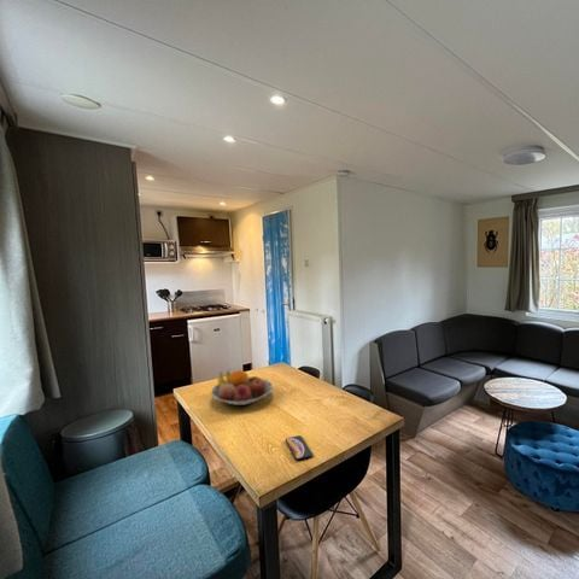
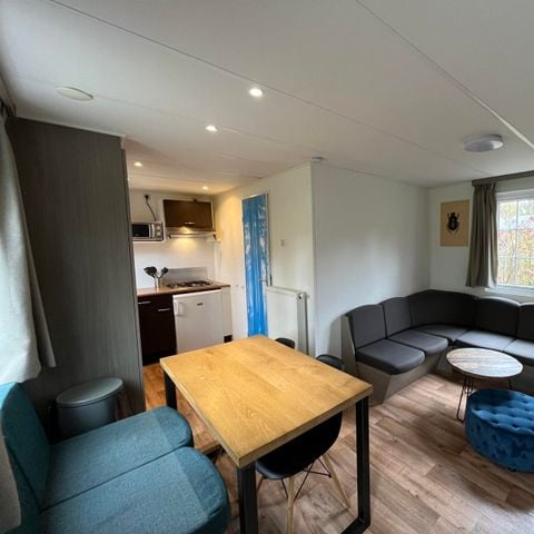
- smartphone [285,434,314,461]
- fruit bowl [210,369,274,407]
